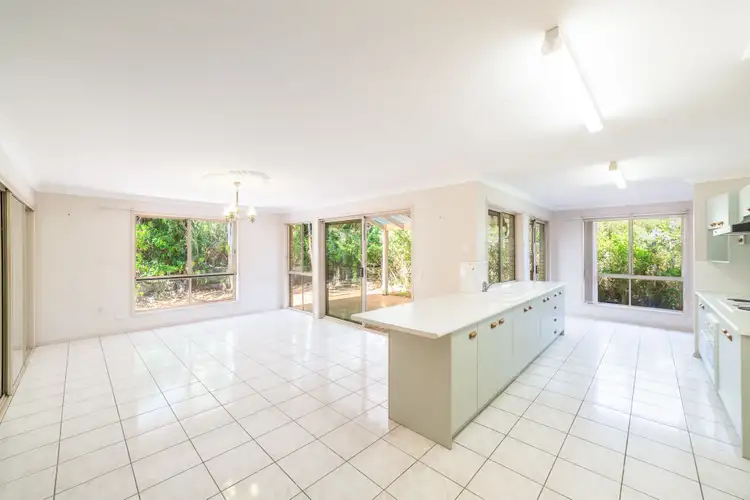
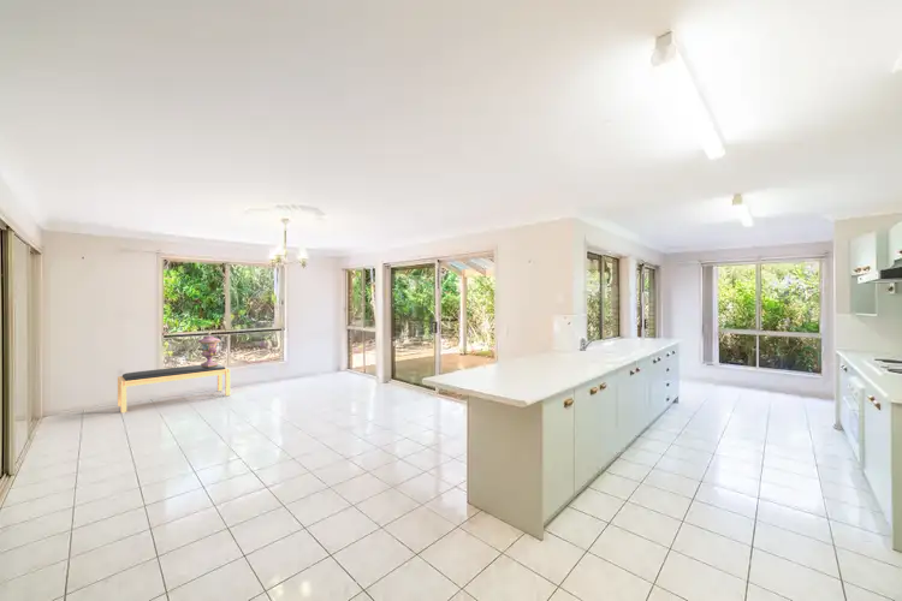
+ bench [117,363,231,413]
+ decorative urn [196,331,221,367]
